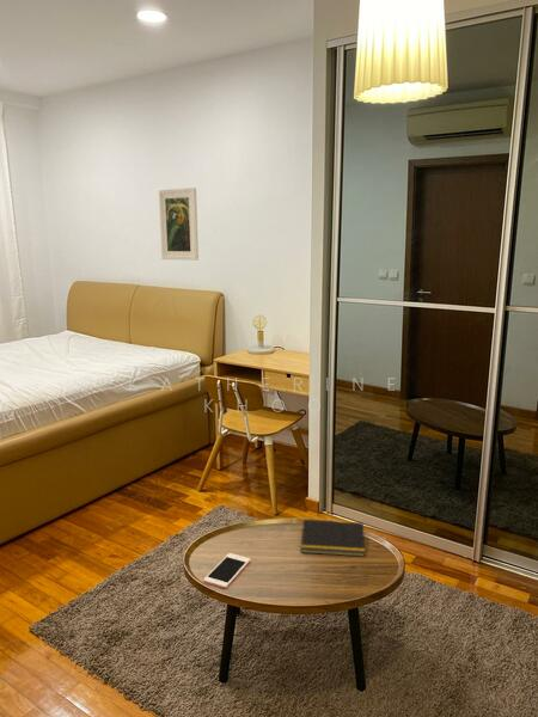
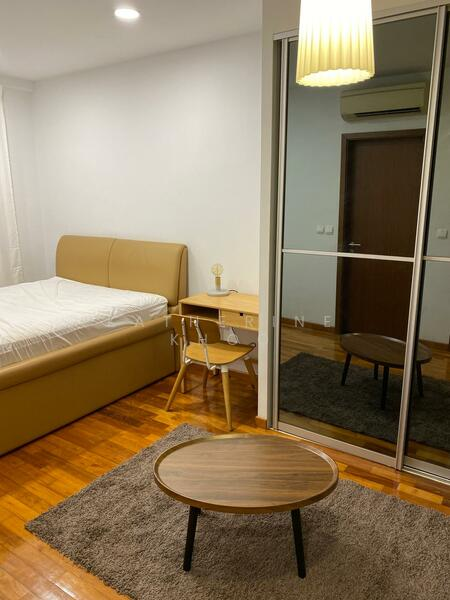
- notepad [300,519,366,558]
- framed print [158,186,200,262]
- cell phone [203,552,251,589]
